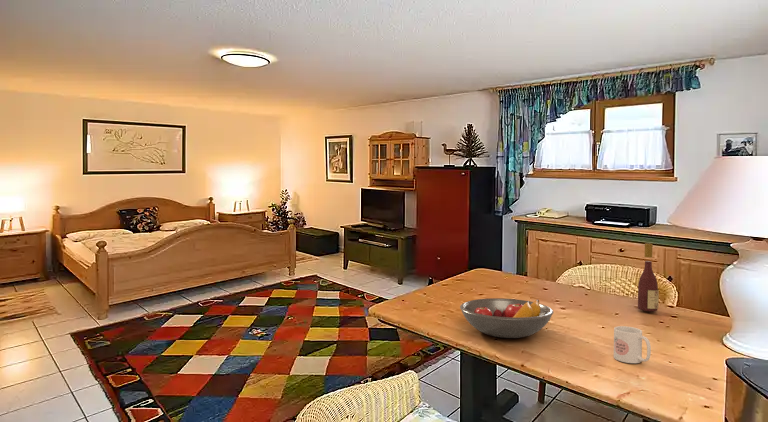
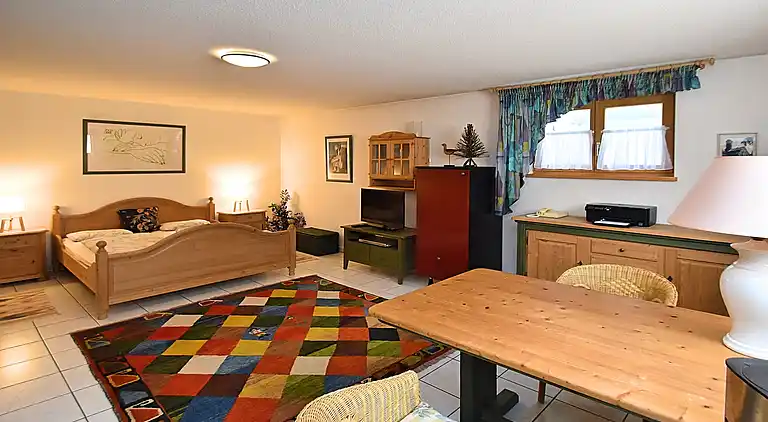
- mug [613,325,652,364]
- fruit bowl [459,297,555,339]
- wine bottle [637,242,660,312]
